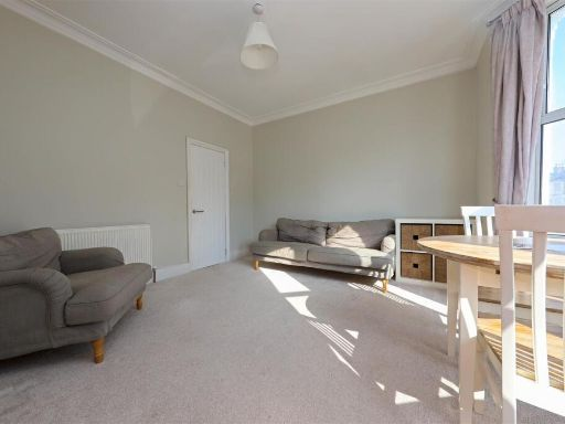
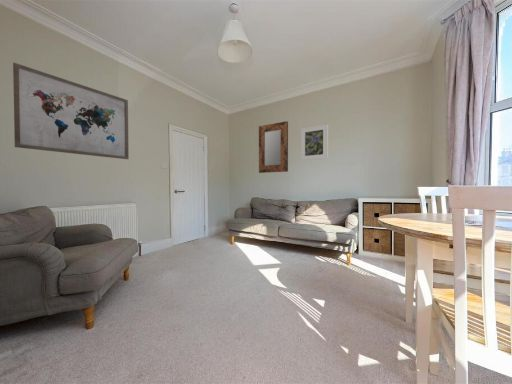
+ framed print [300,124,329,161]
+ wall art [12,62,130,160]
+ home mirror [258,120,289,174]
